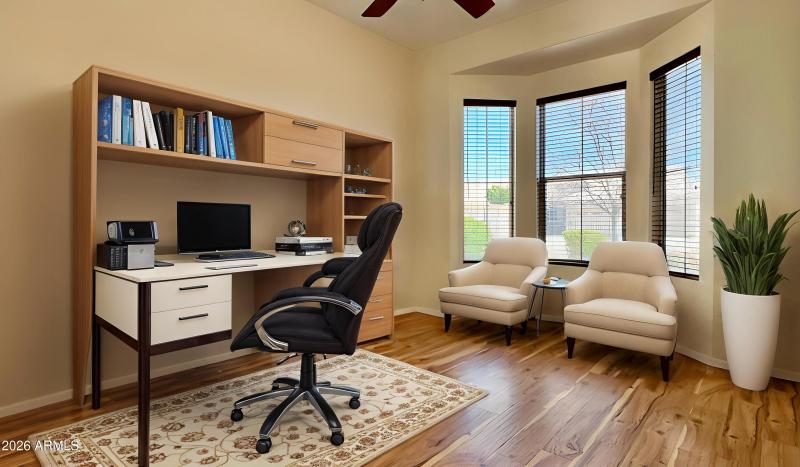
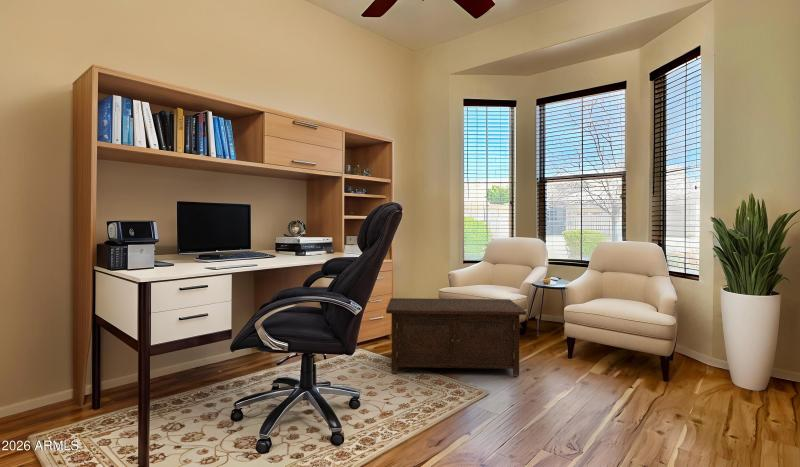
+ cabinet [385,297,527,377]
